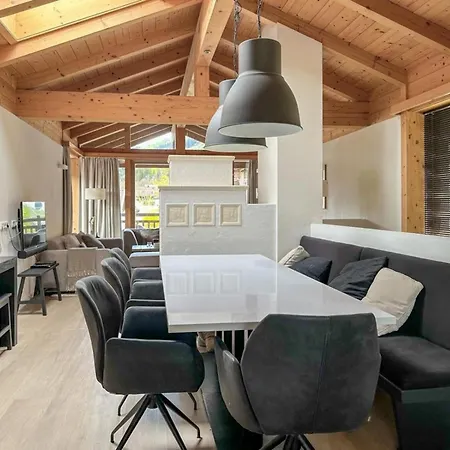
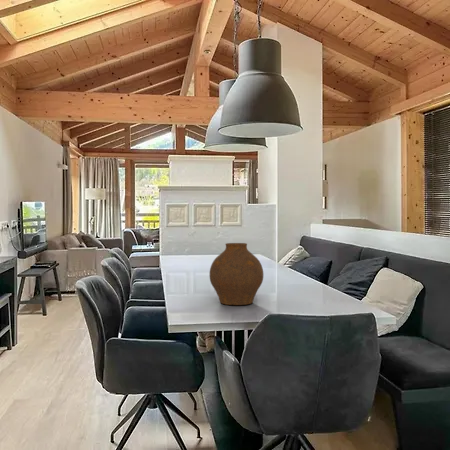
+ vase [209,242,264,306]
